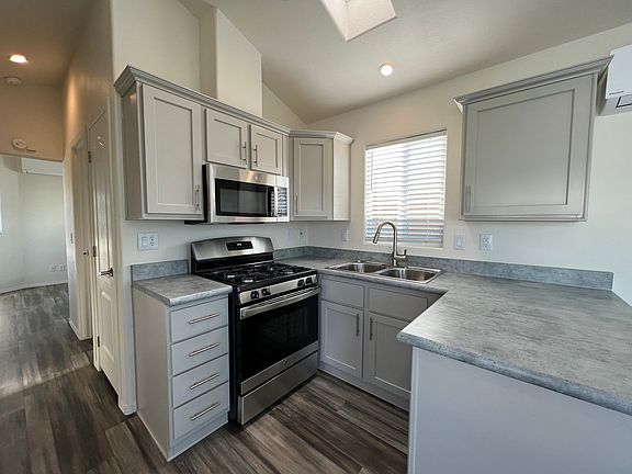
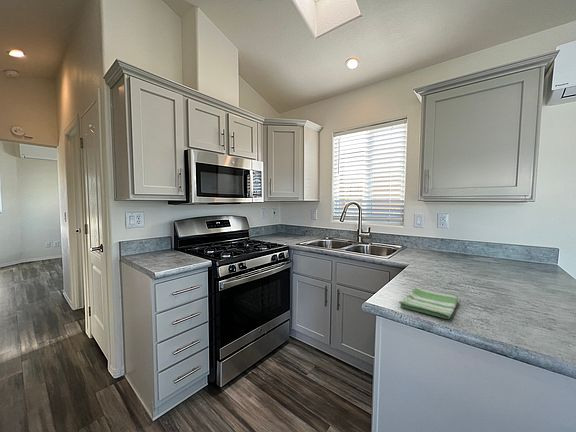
+ dish towel [398,286,459,320]
